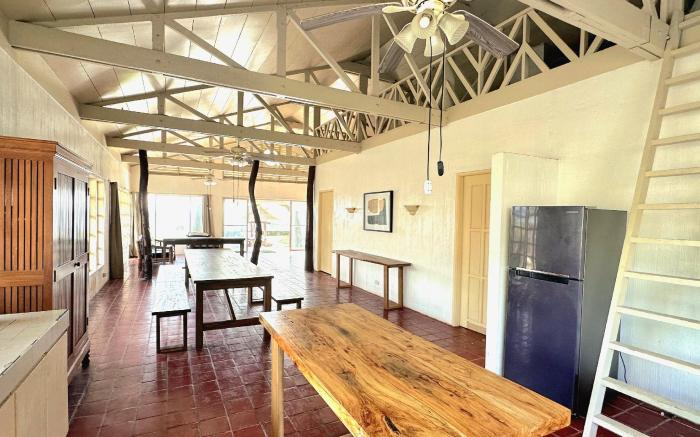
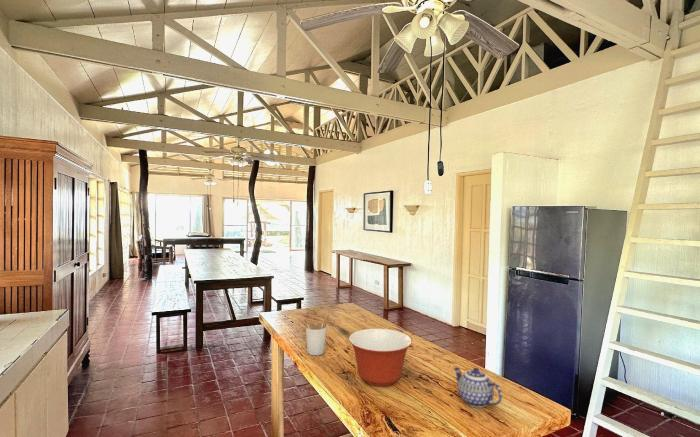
+ utensil holder [301,313,330,356]
+ mixing bowl [348,328,413,387]
+ teapot [452,366,503,409]
